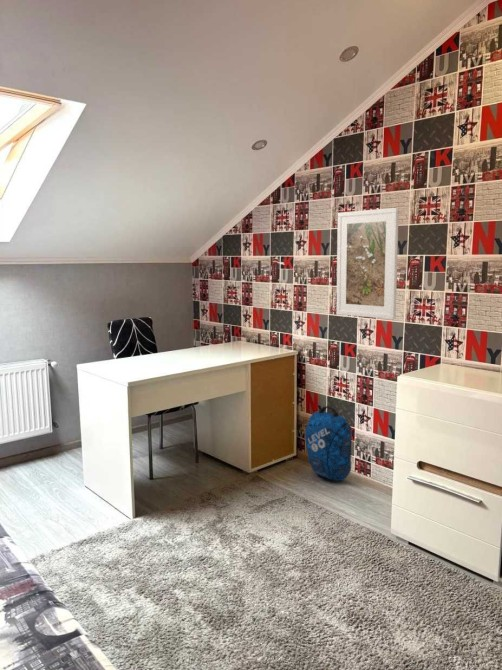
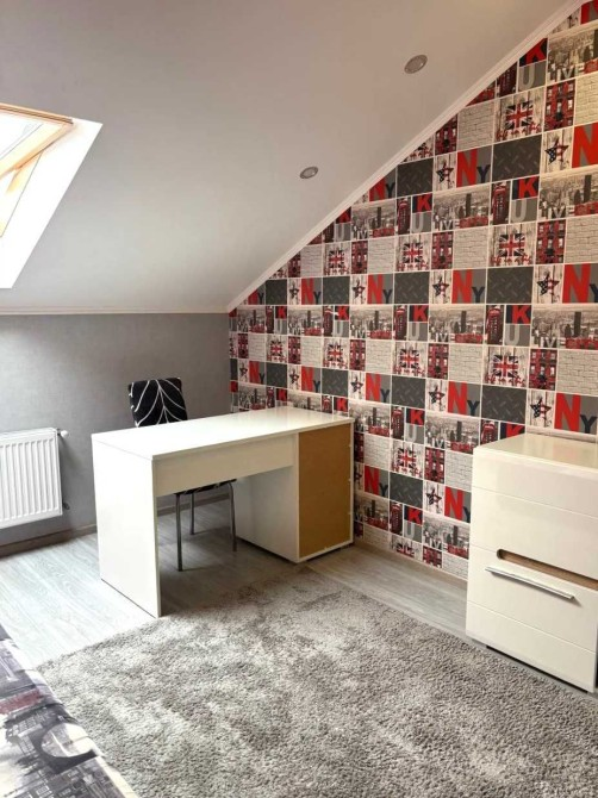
- backpack [304,405,353,482]
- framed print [336,207,400,320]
